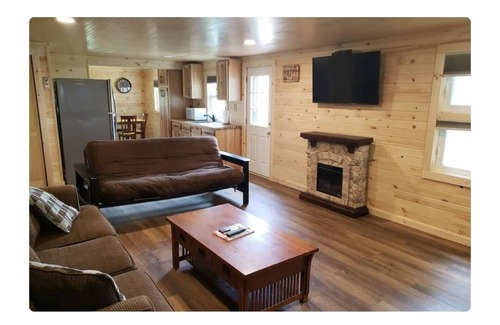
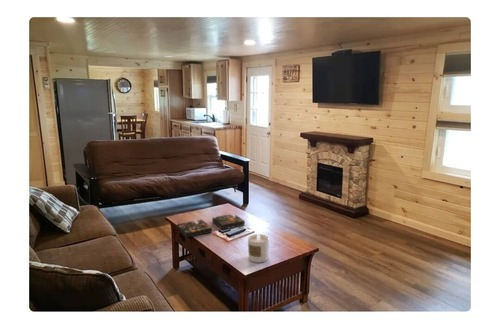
+ candle [247,233,270,263]
+ board game [176,213,246,239]
